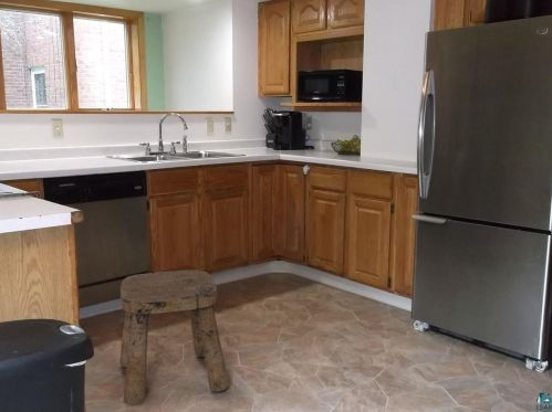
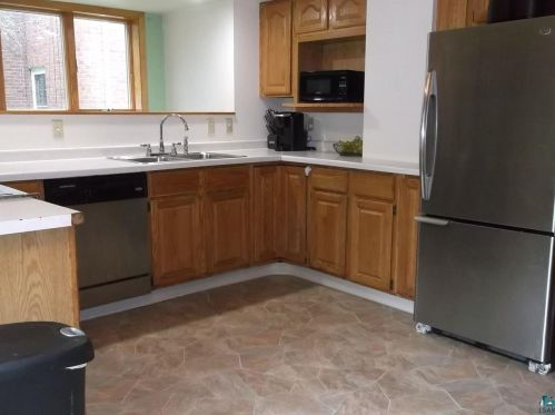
- stool [118,270,230,406]
